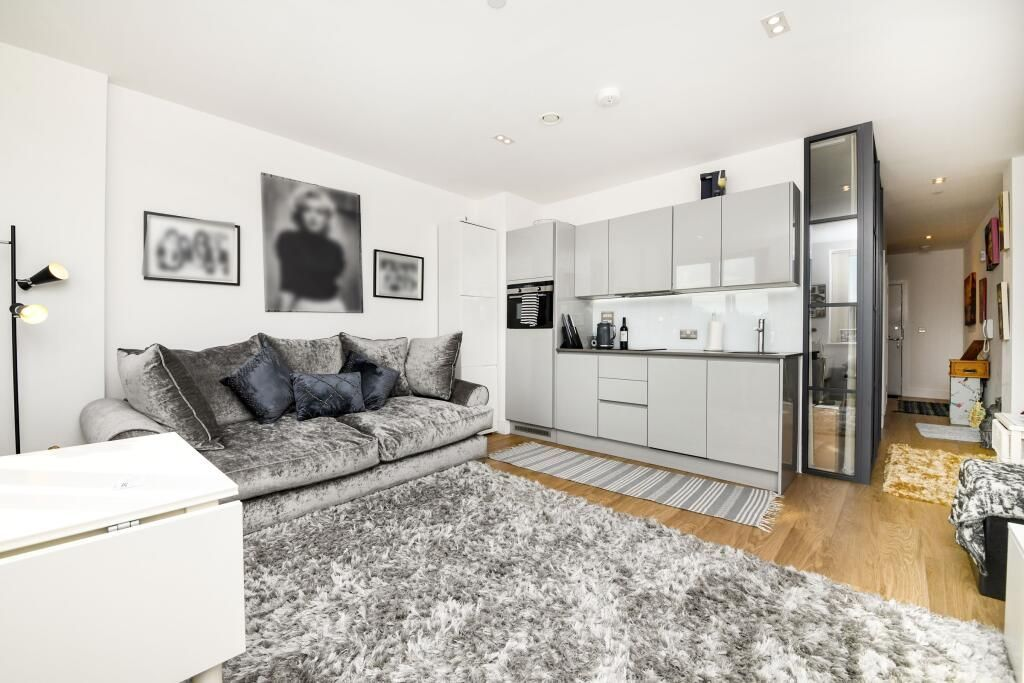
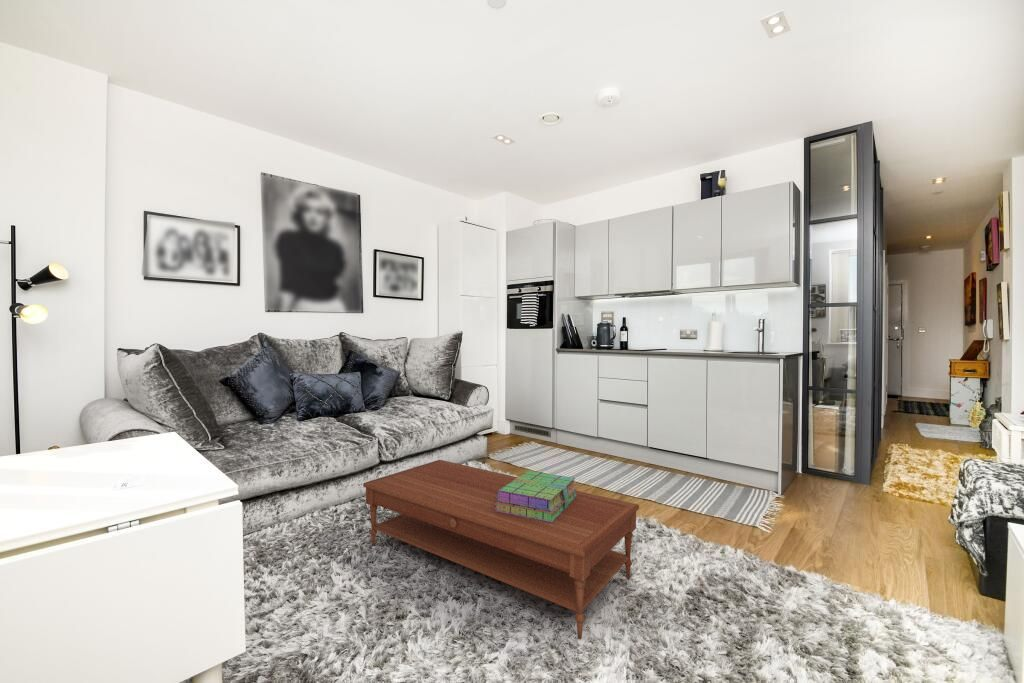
+ stack of books [495,470,578,523]
+ coffee table [362,459,640,640]
